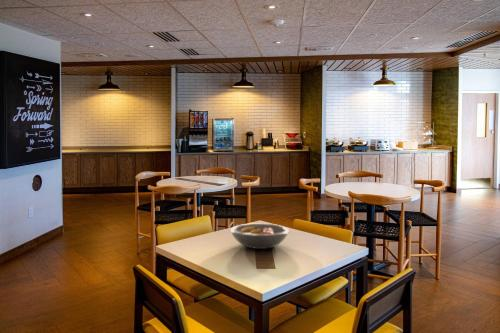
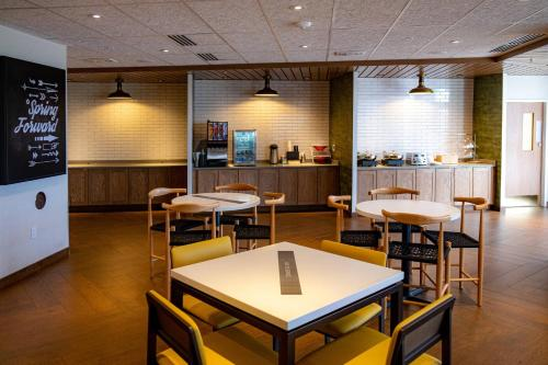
- fruit bowl [229,223,290,250]
